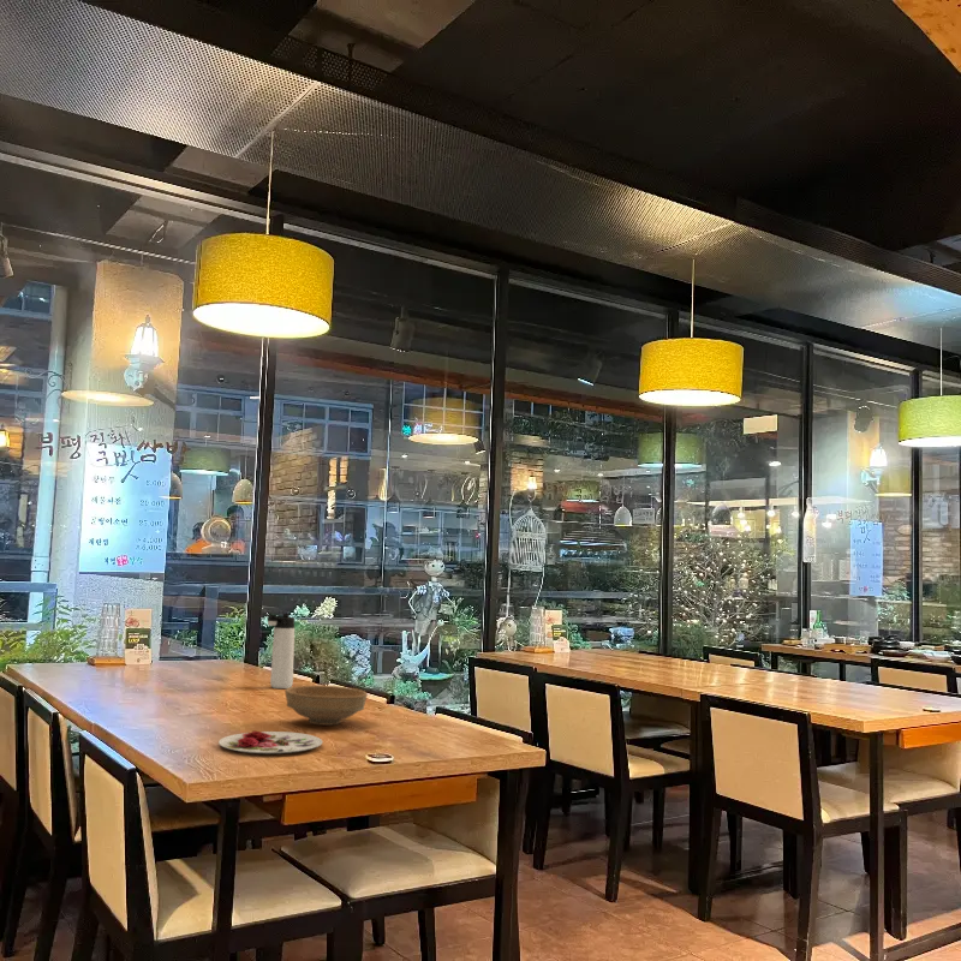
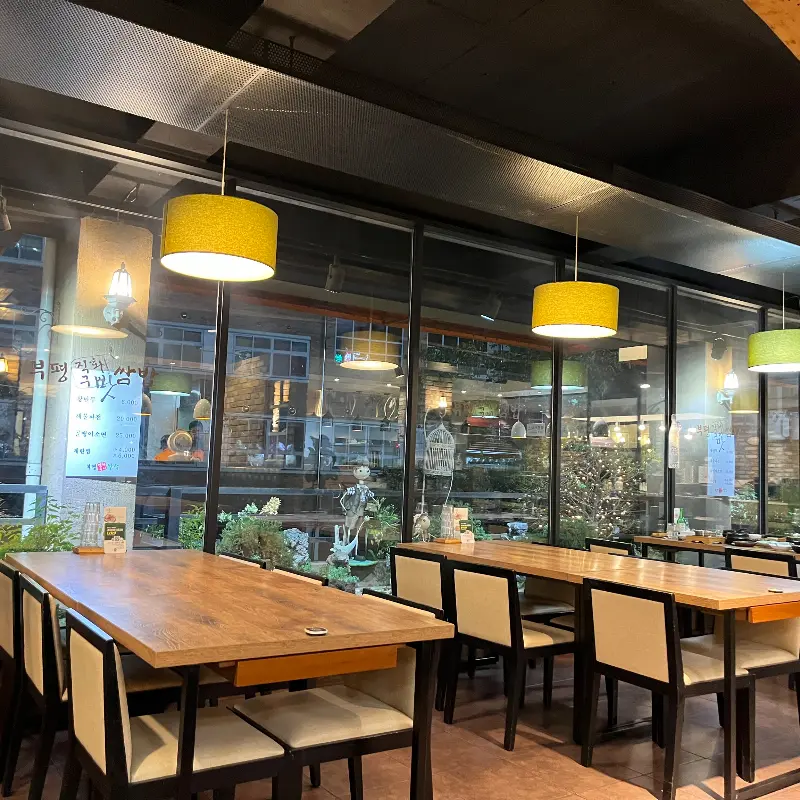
- plate [217,730,323,754]
- thermos bottle [264,613,296,690]
- bowl [283,685,369,727]
